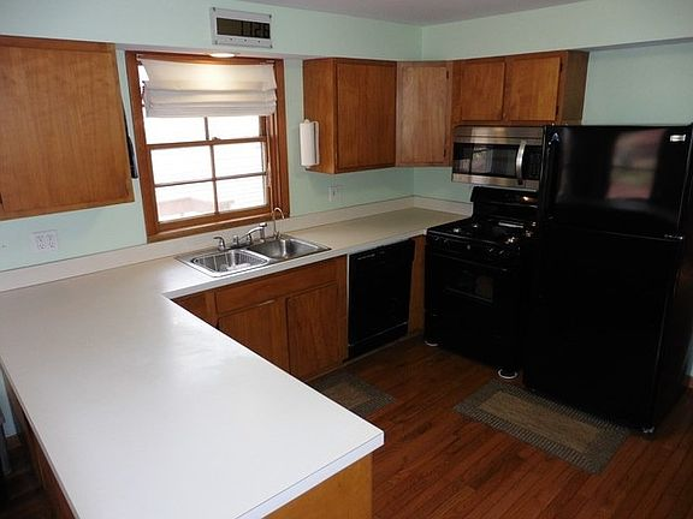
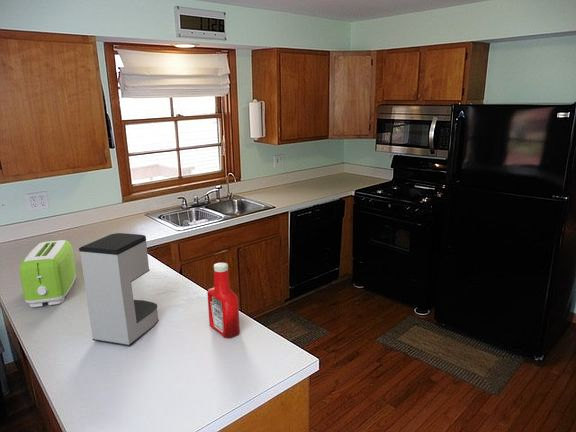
+ soap bottle [206,262,241,339]
+ toaster [19,239,77,308]
+ coffee maker [78,232,160,347]
